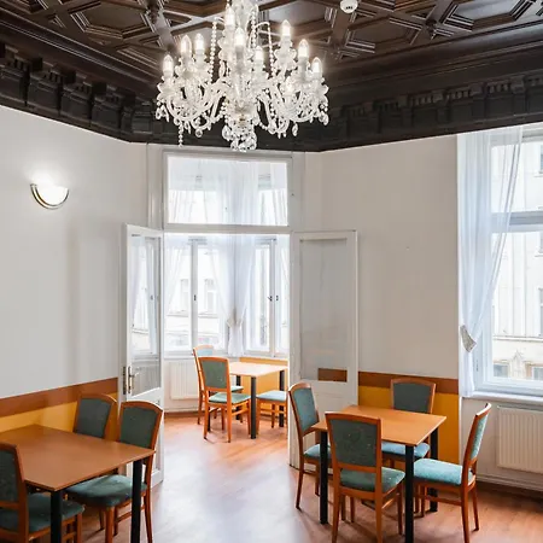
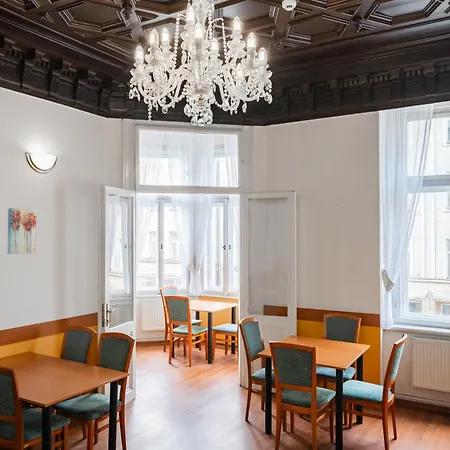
+ wall art [6,207,37,255]
